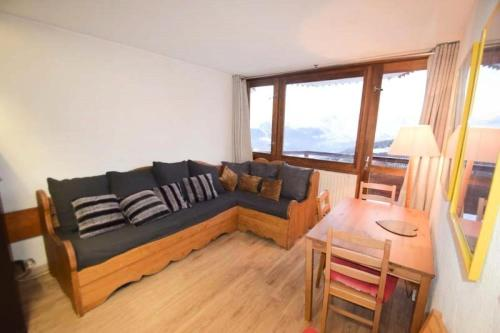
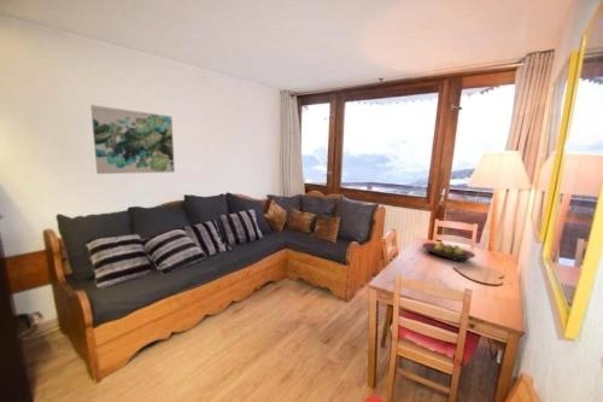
+ wall art [89,104,176,175]
+ fruit bowl [421,240,476,263]
